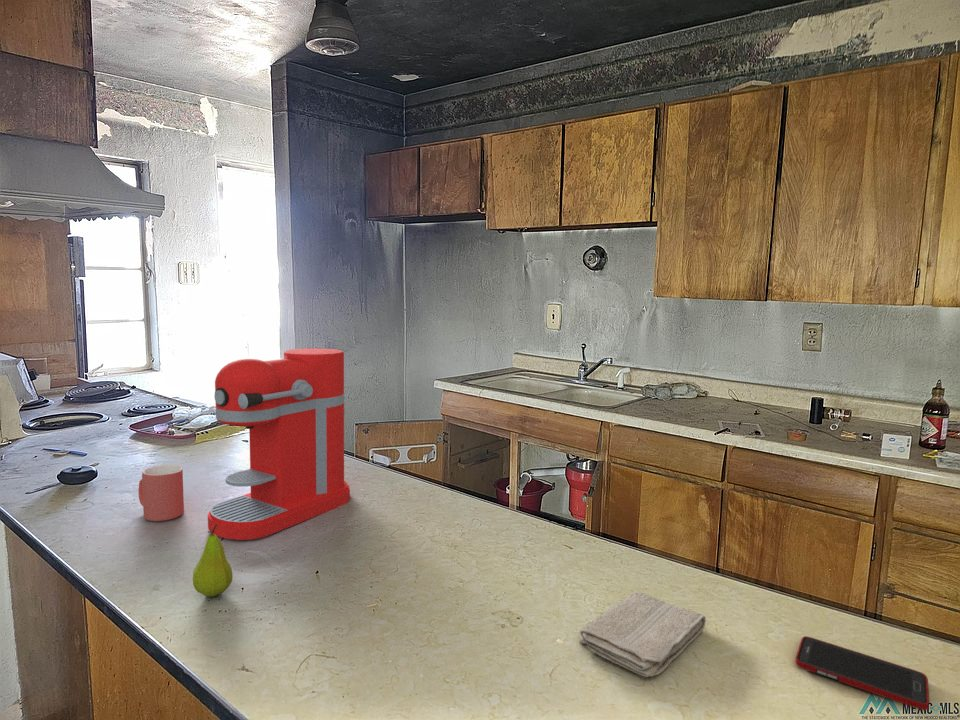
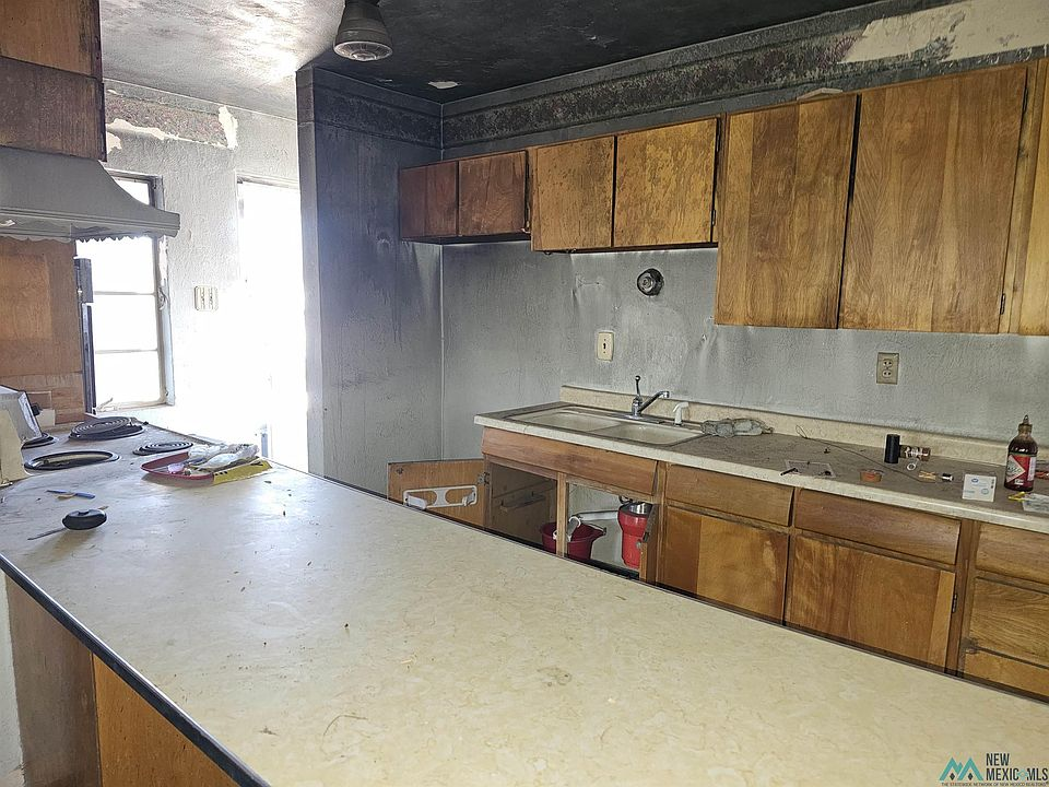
- cell phone [794,635,930,711]
- fruit [192,523,233,598]
- mug [137,463,185,522]
- coffee maker [207,347,351,541]
- washcloth [578,591,707,678]
